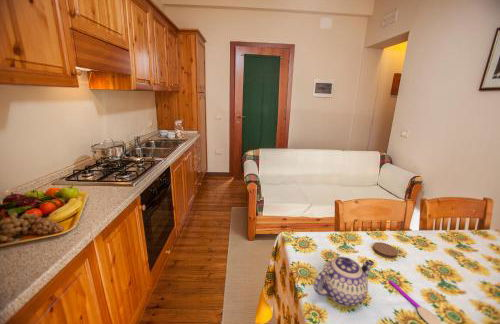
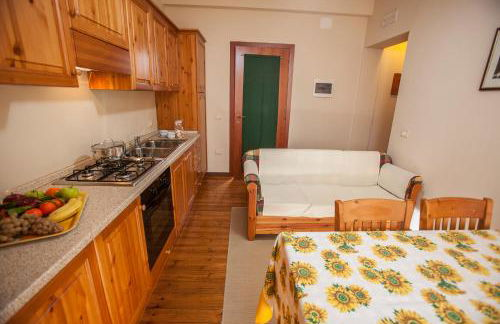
- teapot [313,255,375,308]
- coaster [372,241,399,259]
- spoon [388,280,443,324]
